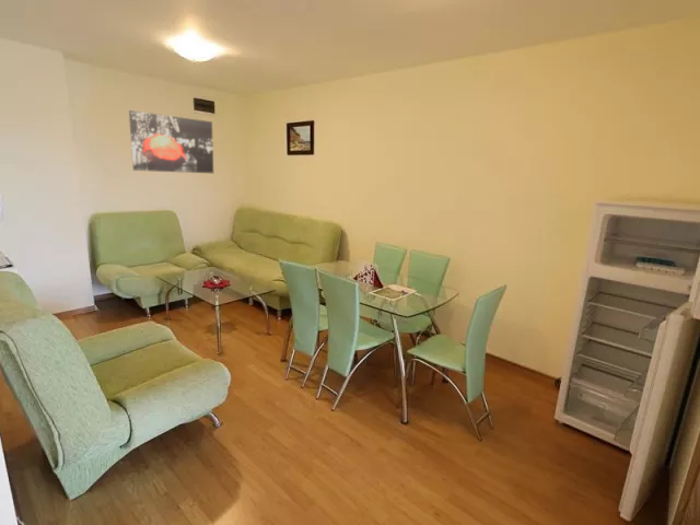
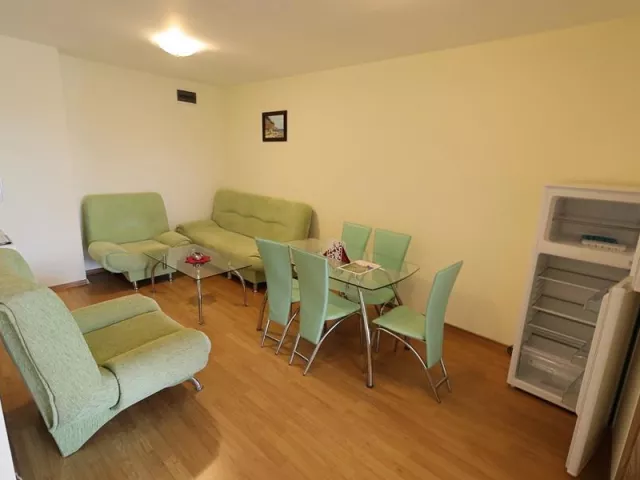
- wall art [128,109,214,174]
